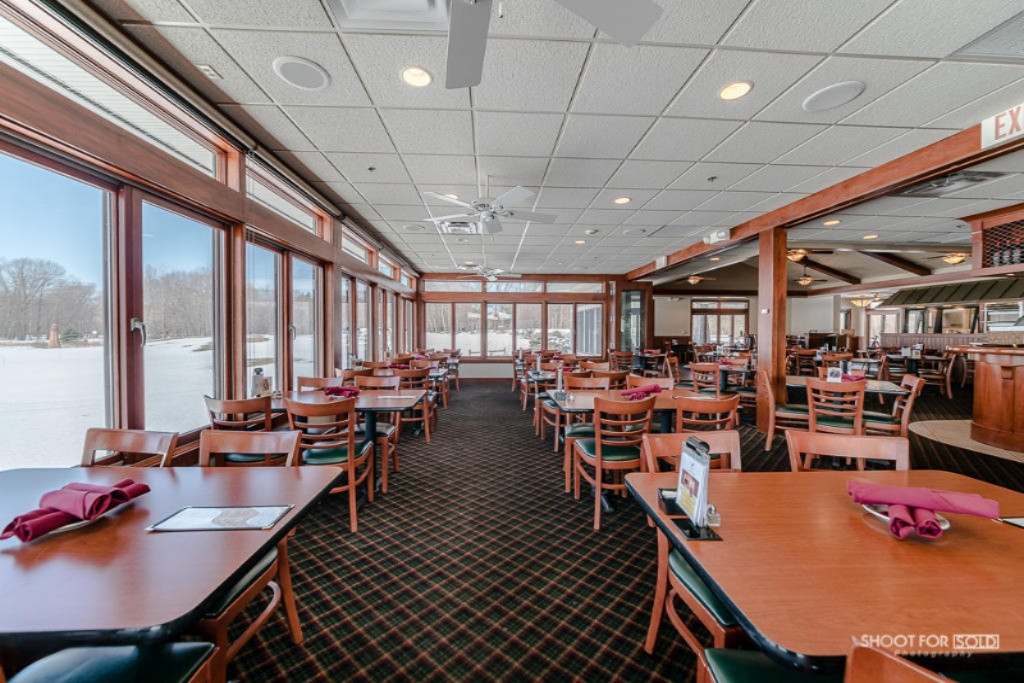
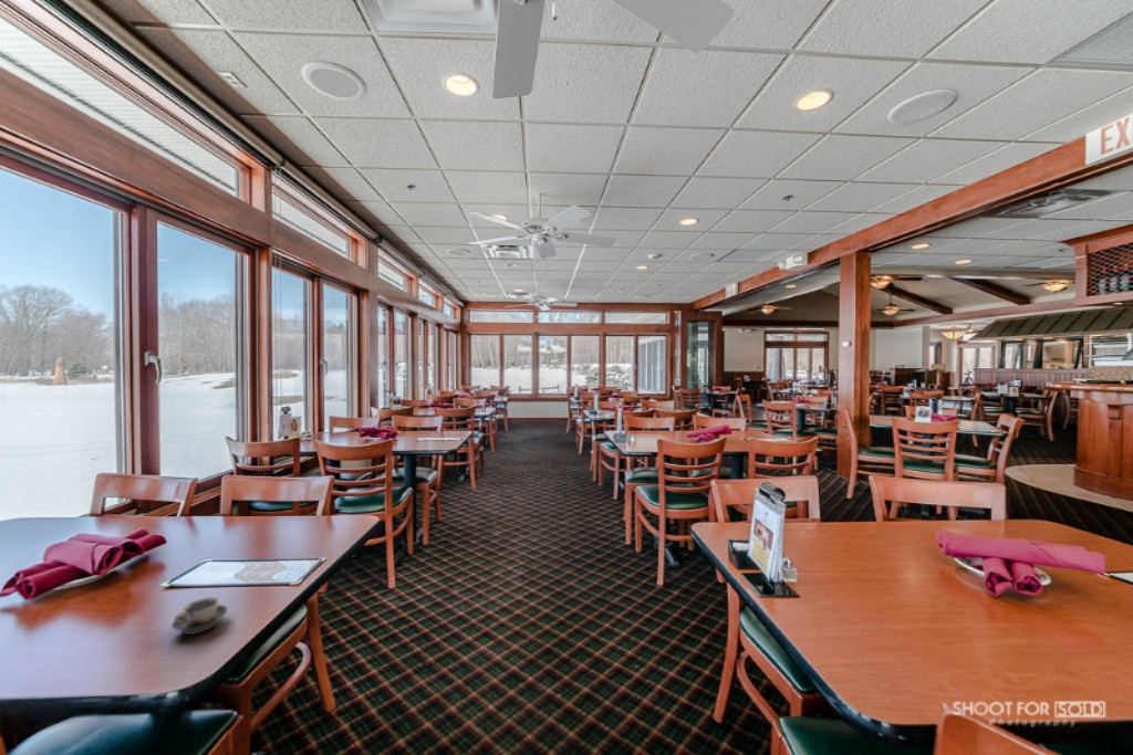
+ cup [171,596,229,636]
